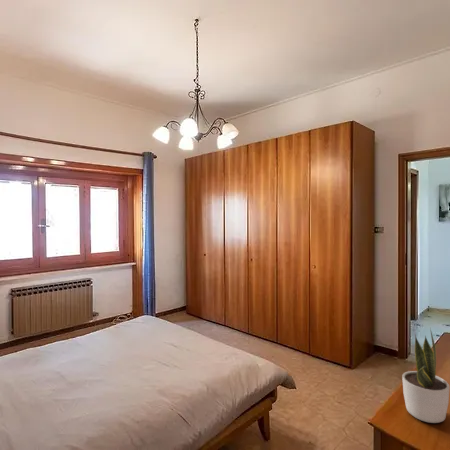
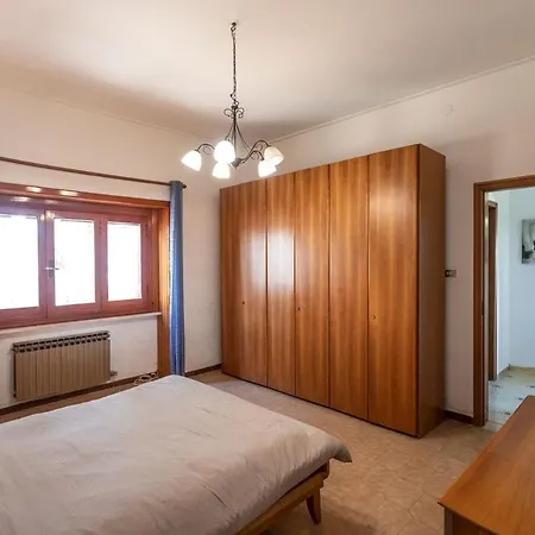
- potted plant [401,328,450,424]
